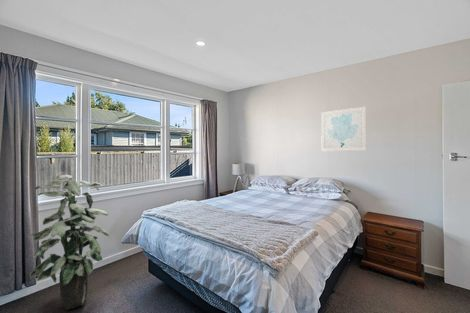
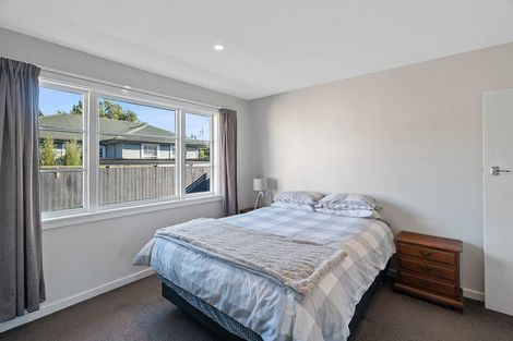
- indoor plant [29,174,110,311]
- wall art [320,106,367,152]
